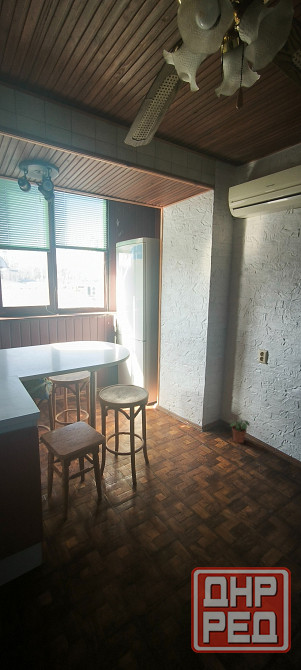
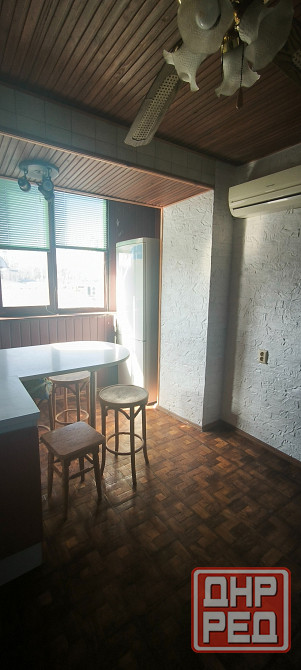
- potted plant [228,418,251,444]
